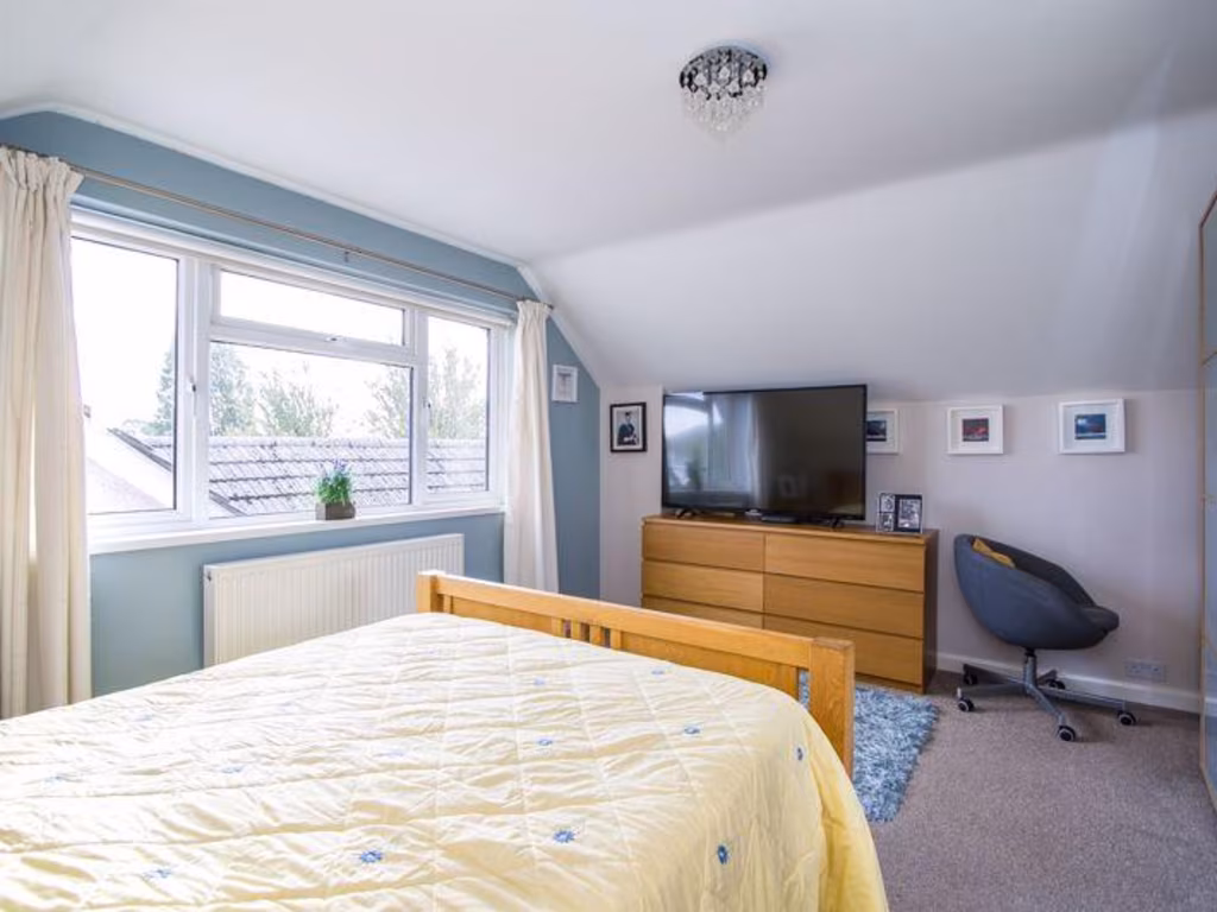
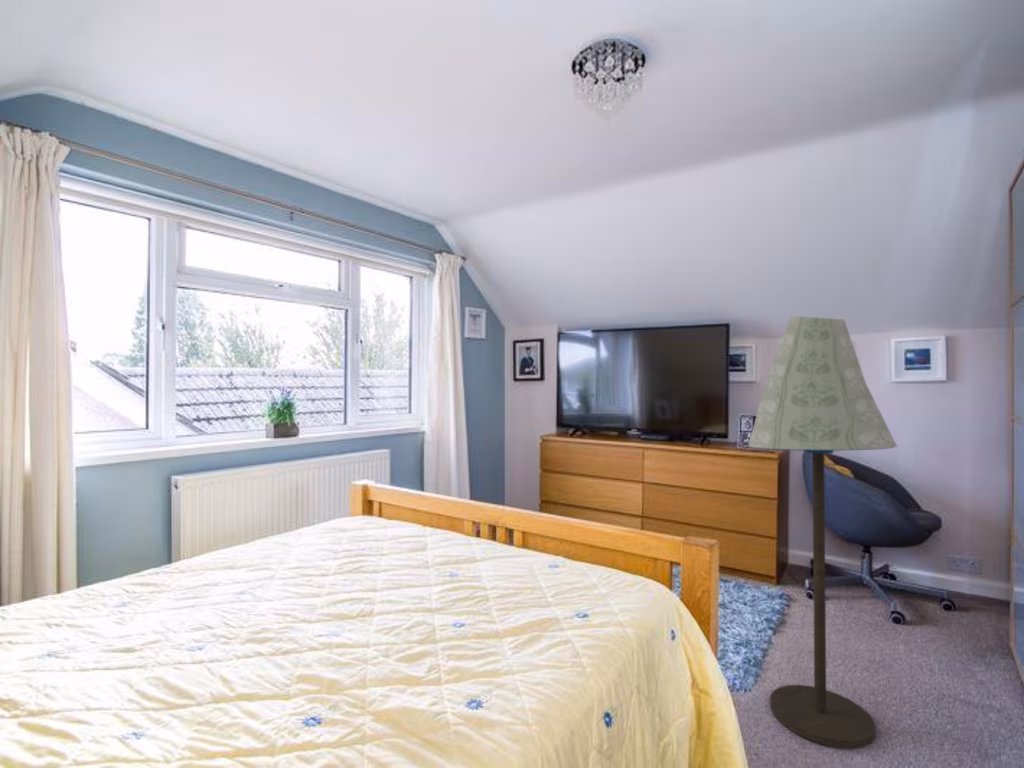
+ floor lamp [747,315,898,749]
